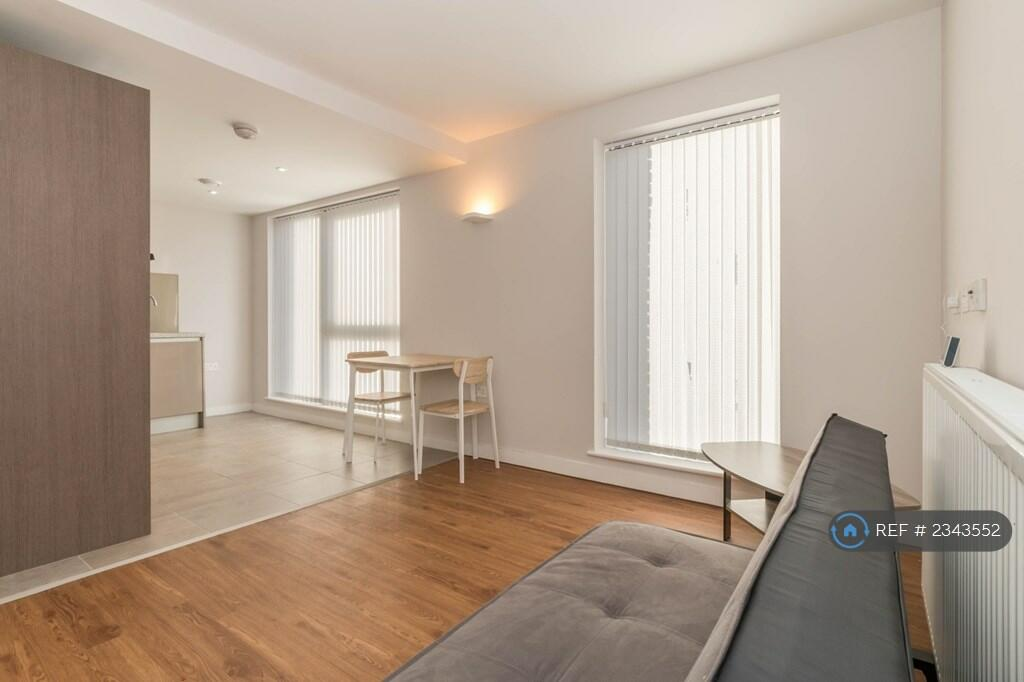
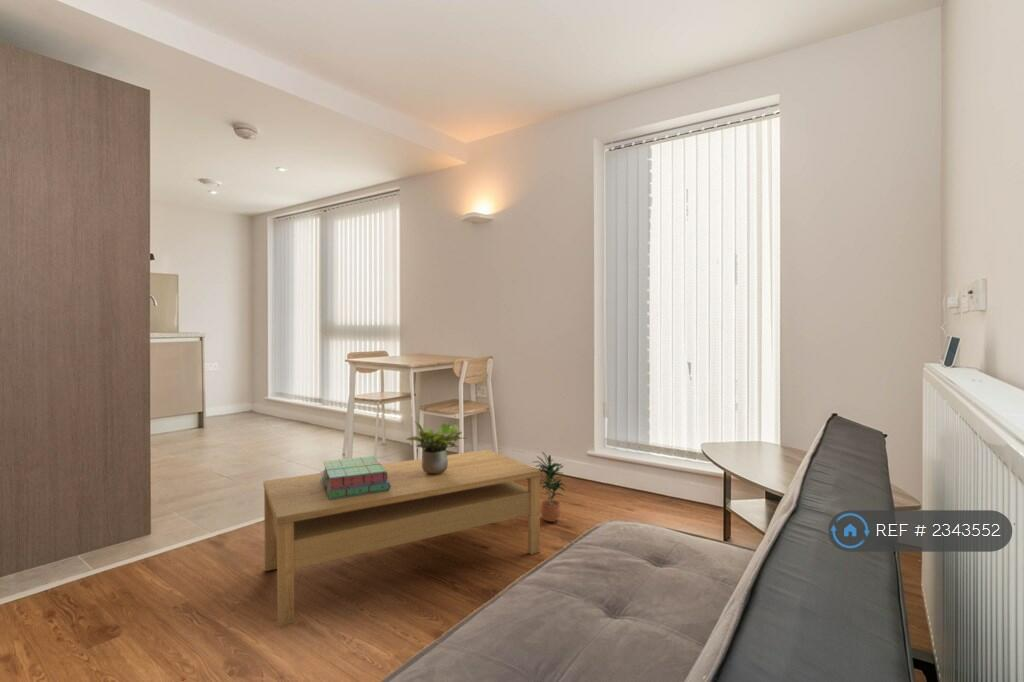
+ potted plant [405,420,468,473]
+ coffee table [263,448,542,628]
+ potted plant [531,451,567,523]
+ stack of books [319,455,391,499]
